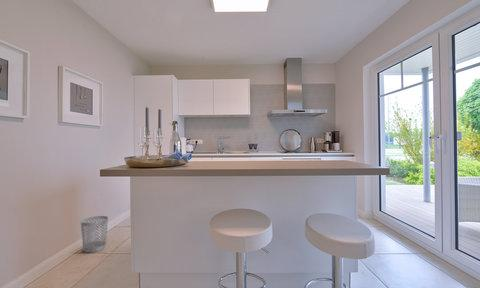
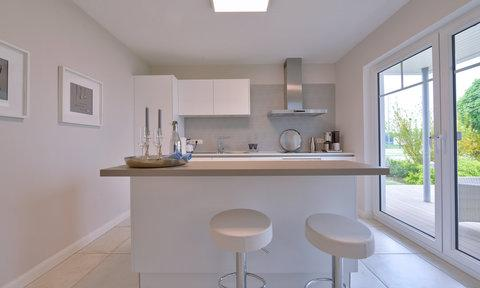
- wastebasket [80,215,109,254]
